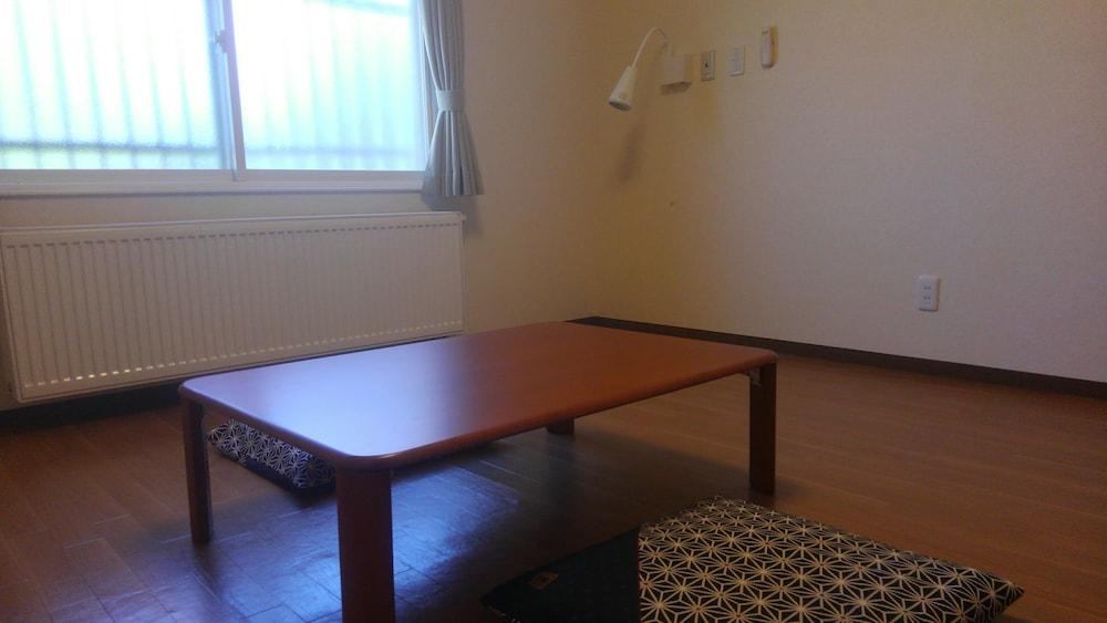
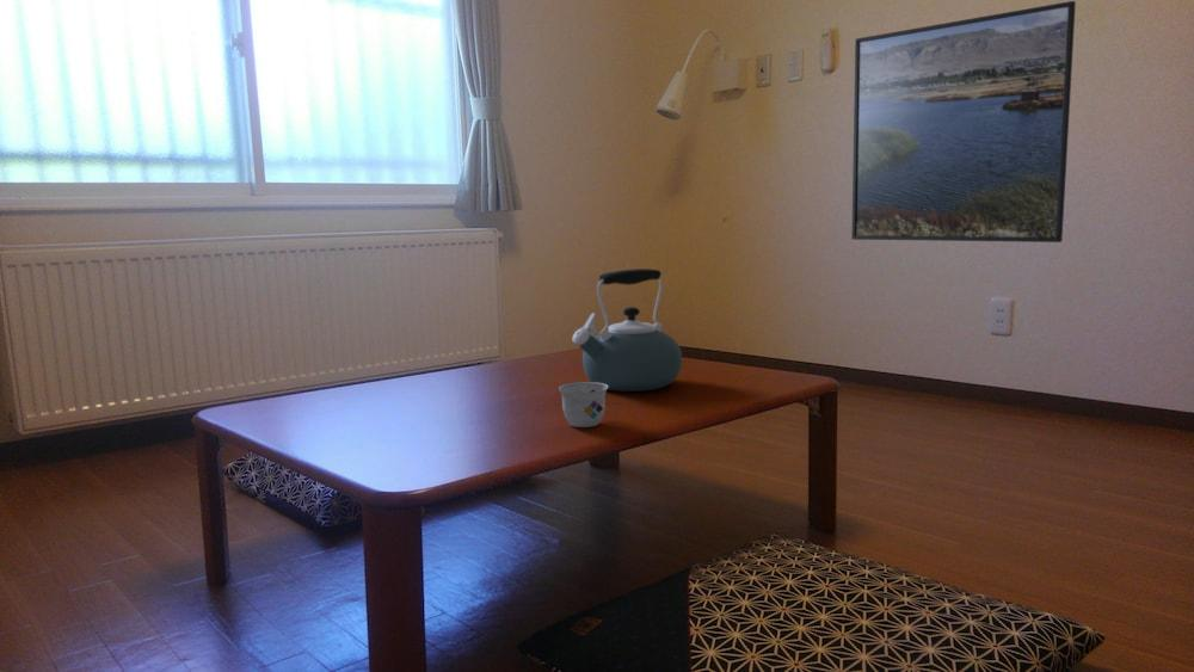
+ teacup [558,381,608,429]
+ kettle [571,267,683,393]
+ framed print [850,0,1077,243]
